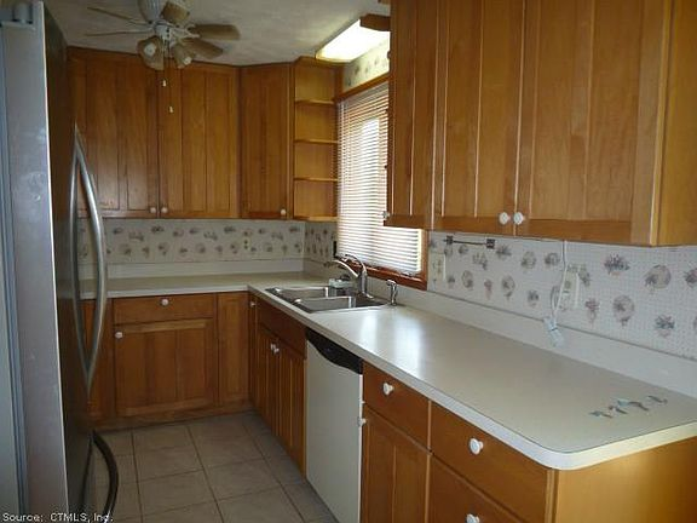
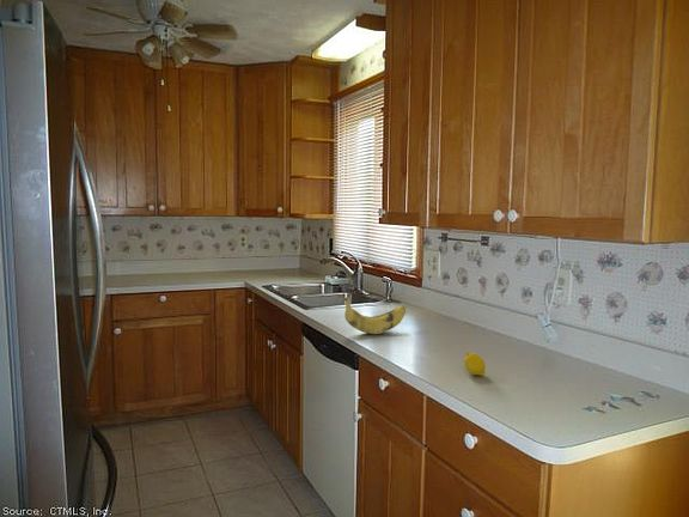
+ fruit [463,352,487,377]
+ banana [343,296,407,335]
